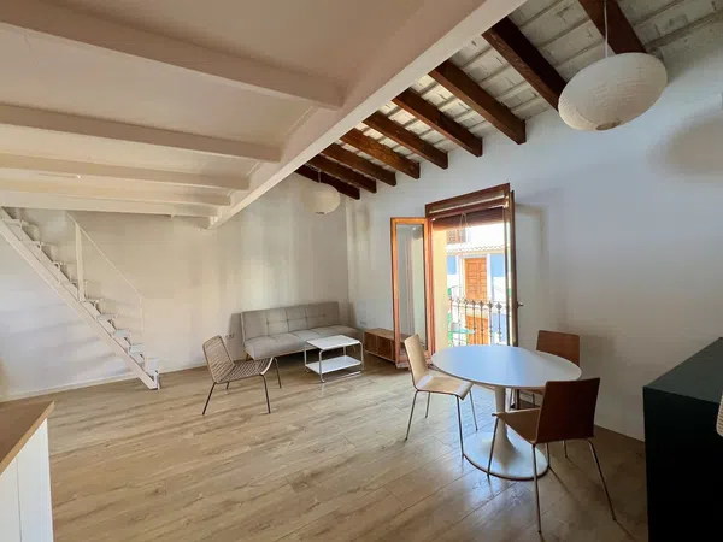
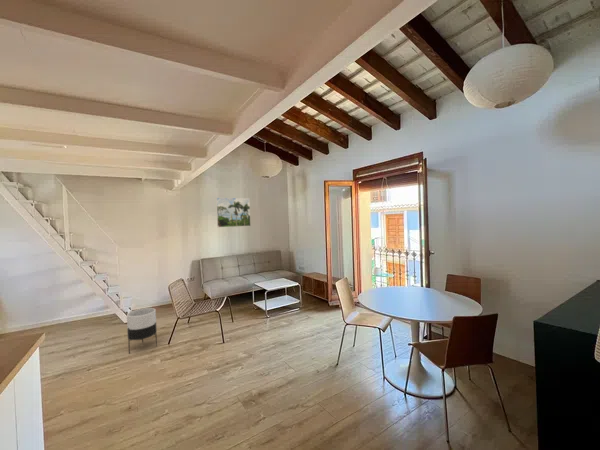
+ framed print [215,197,252,228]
+ planter [126,307,158,355]
